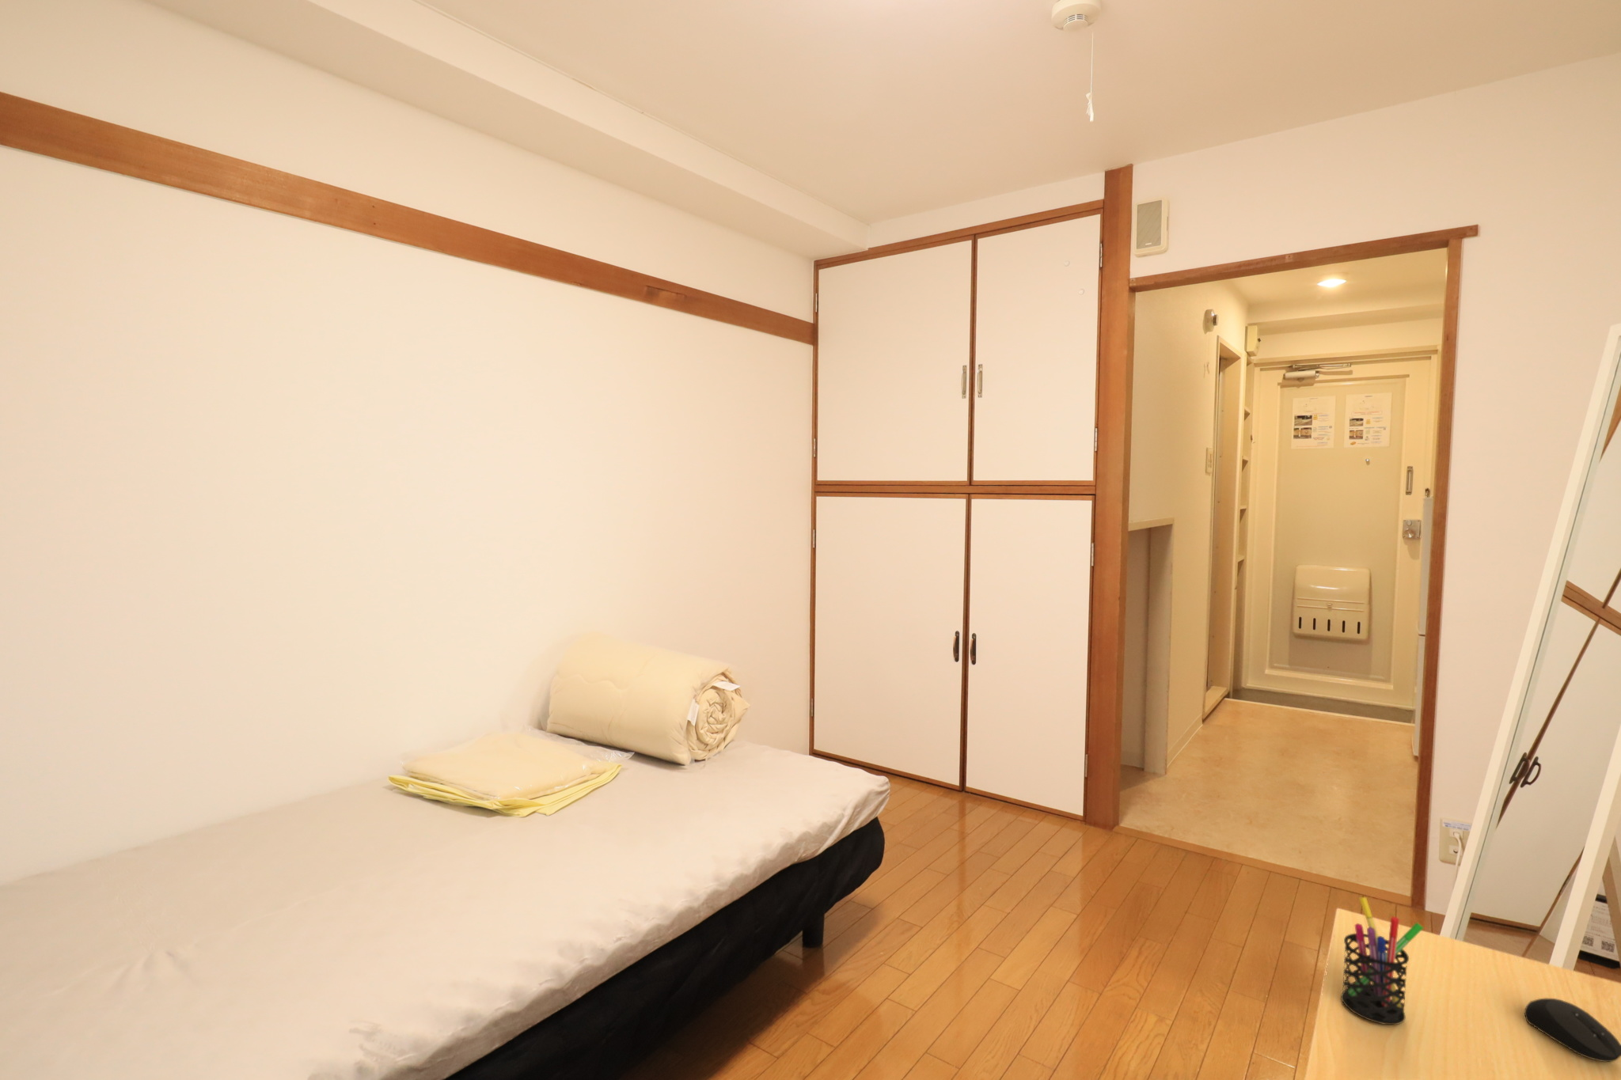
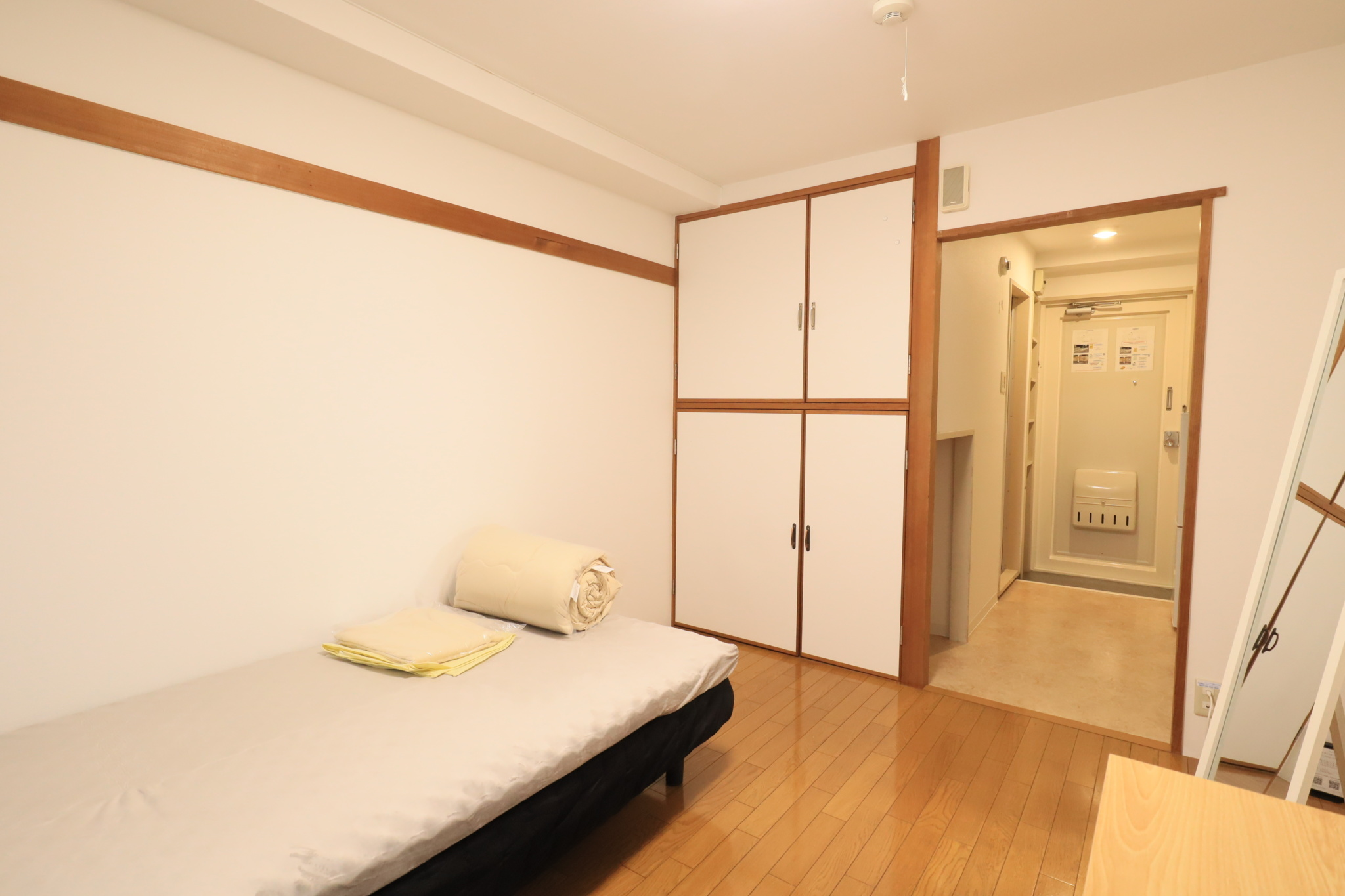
- pen holder [1340,897,1423,1026]
- computer mouse [1523,998,1621,1063]
